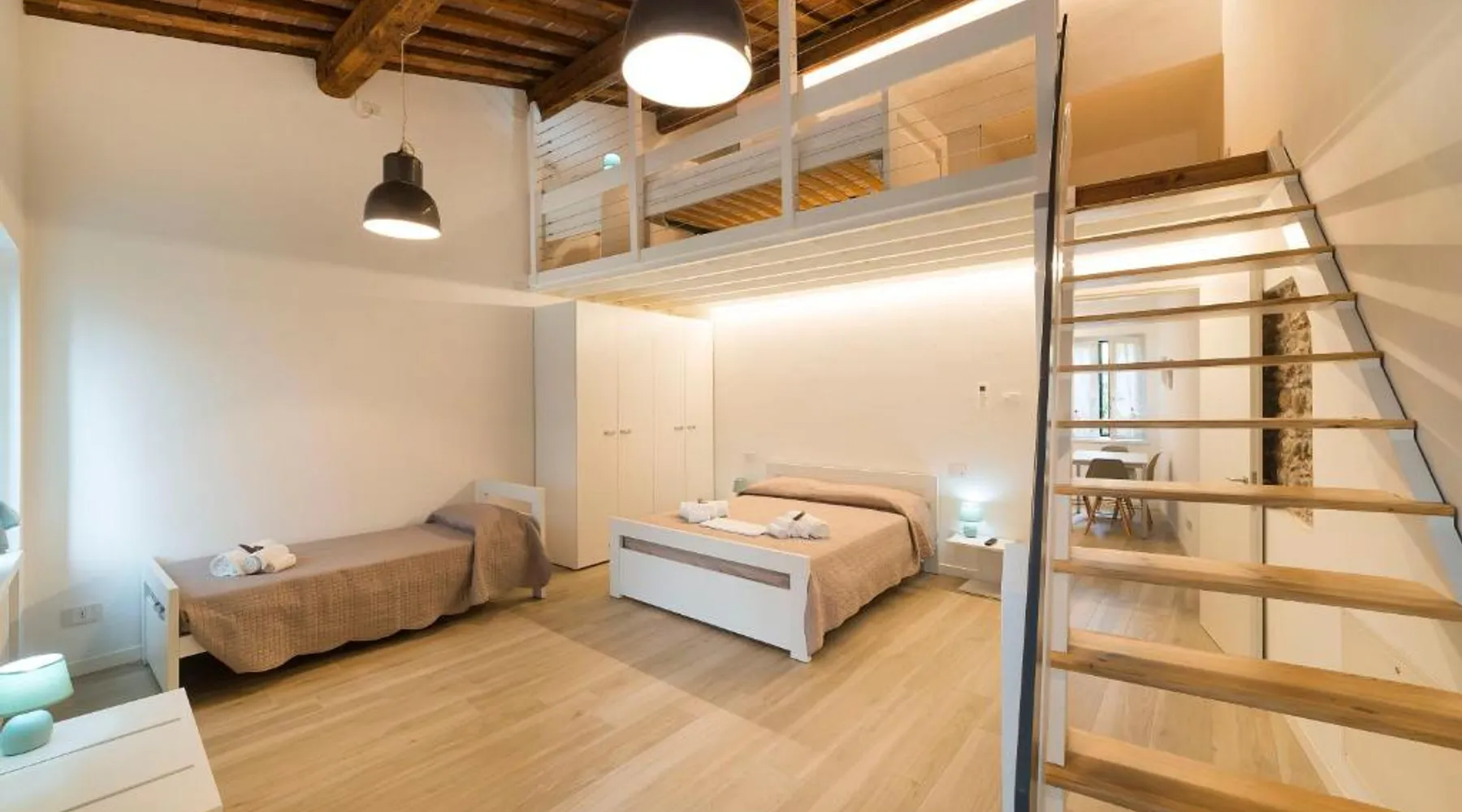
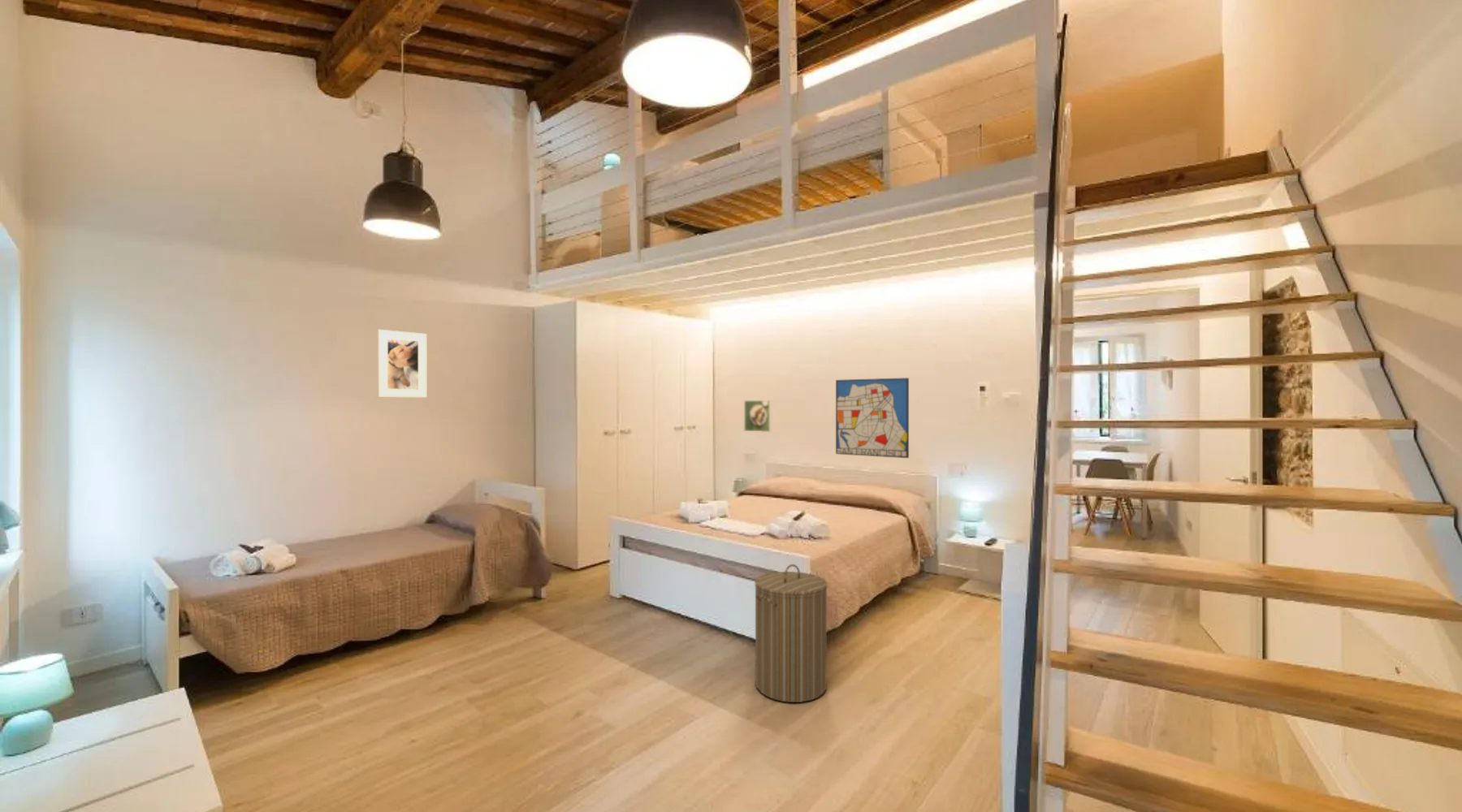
+ laundry hamper [754,564,828,703]
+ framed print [377,329,427,399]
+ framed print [743,400,772,433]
+ wall art [835,377,910,459]
